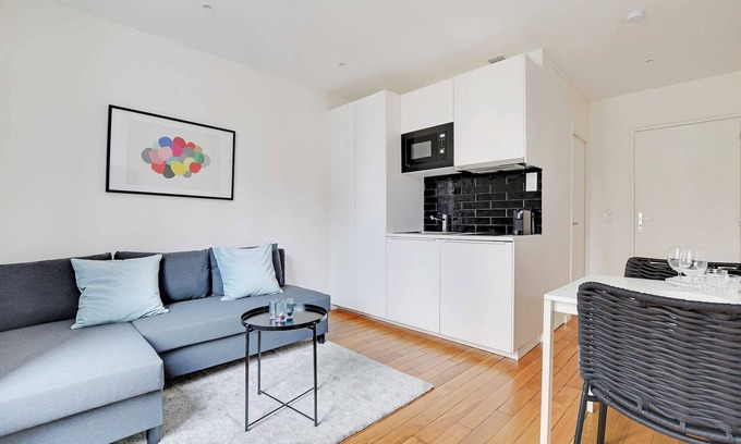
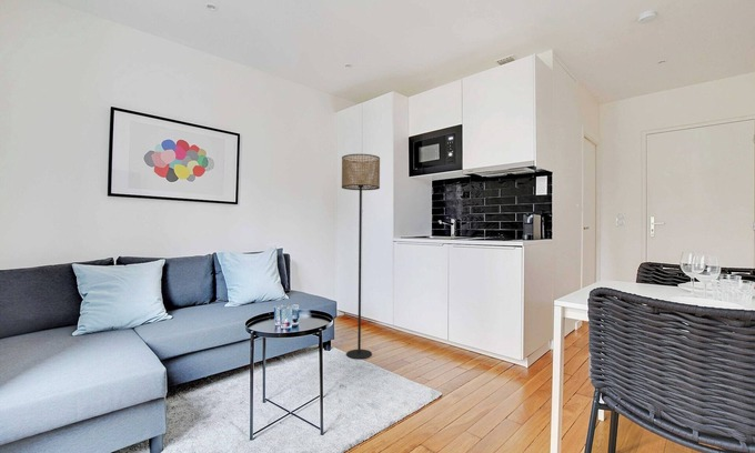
+ floor lamp [341,153,381,360]
